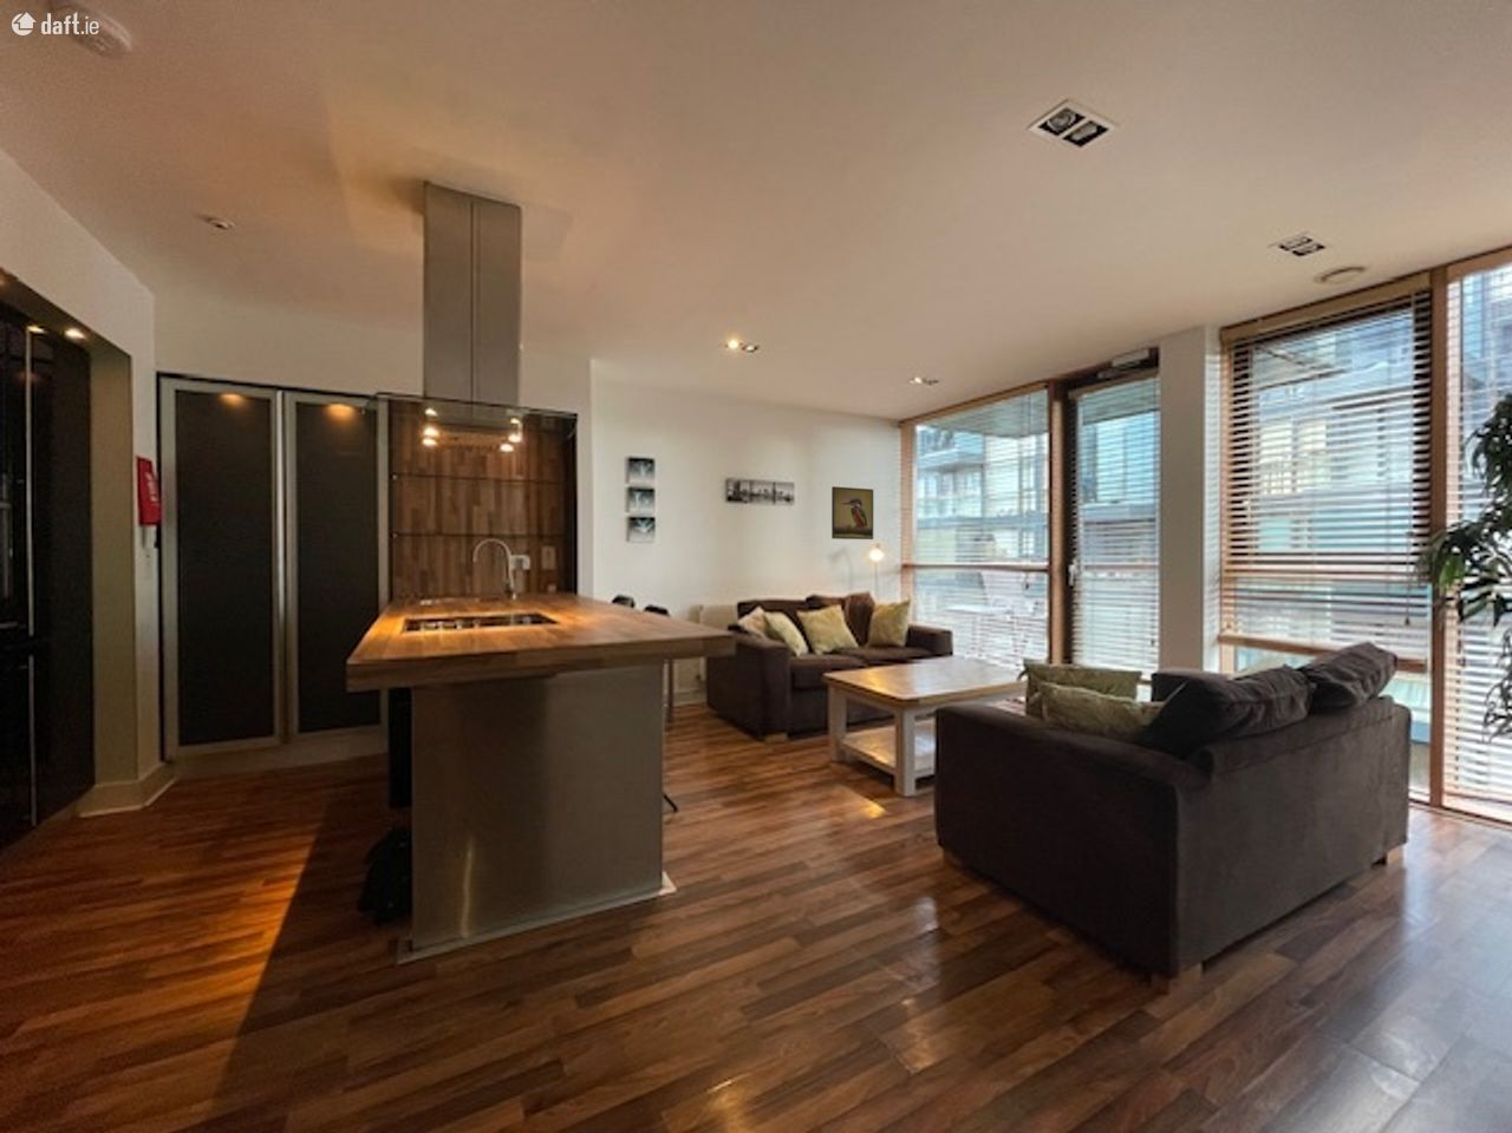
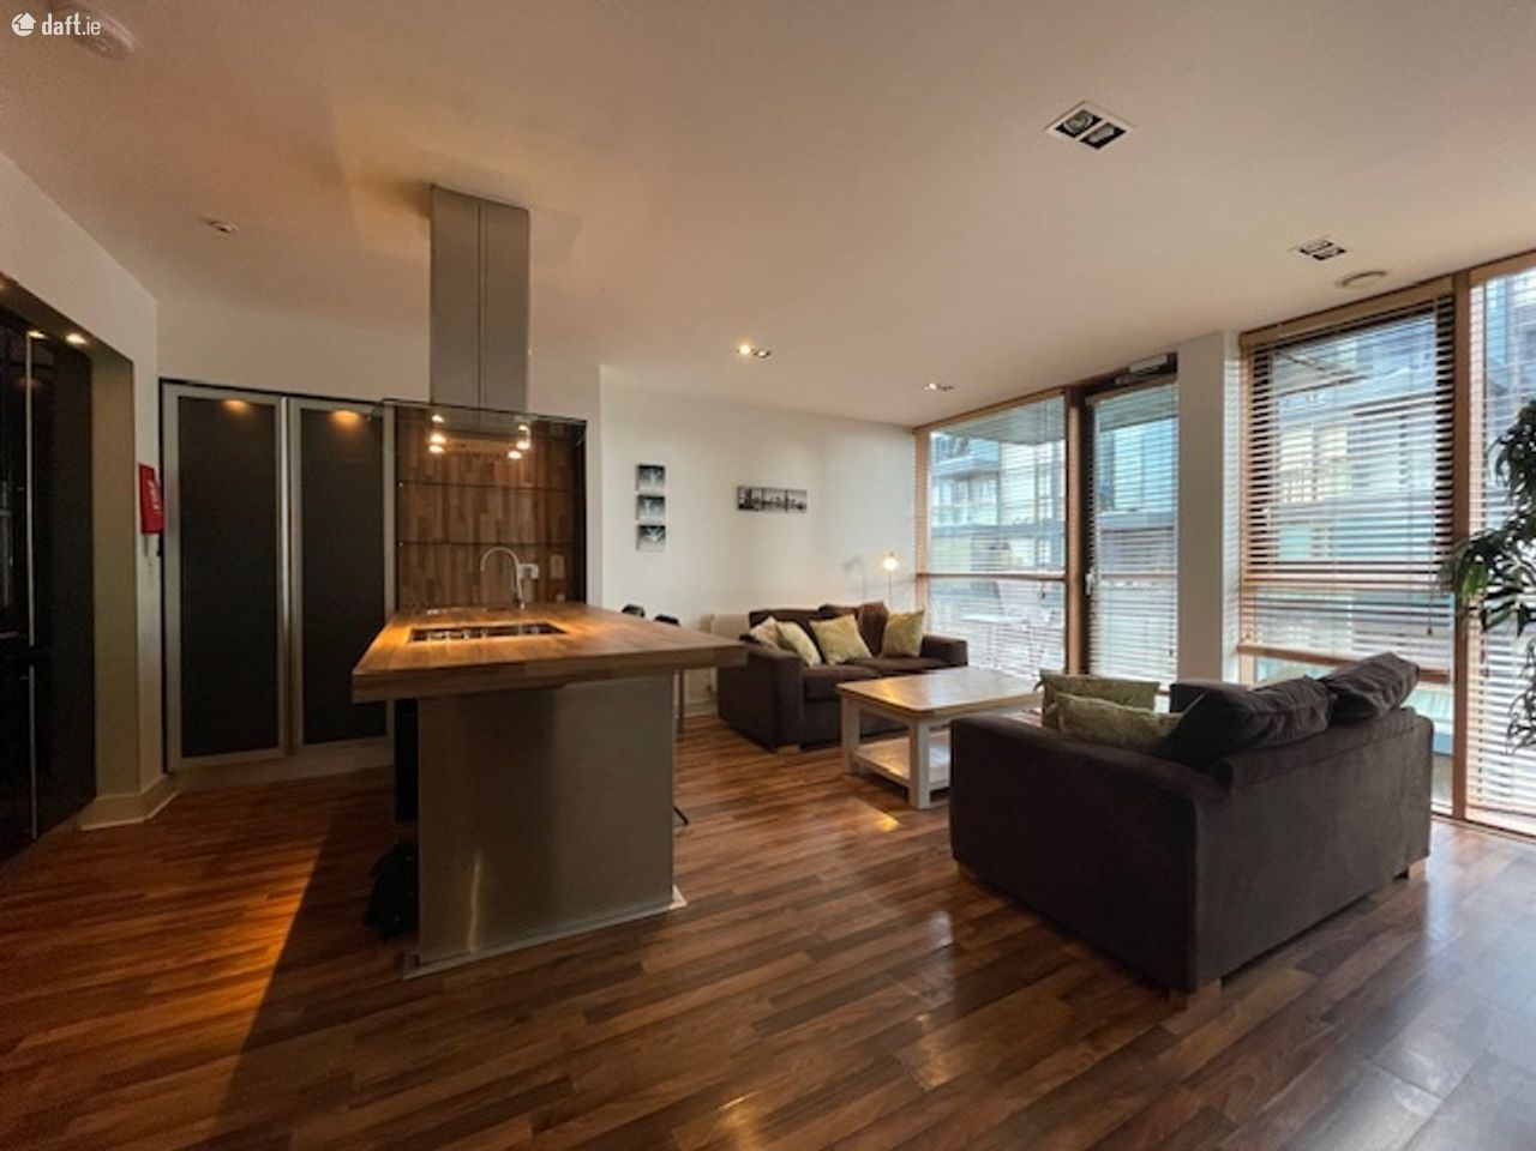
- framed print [831,486,874,540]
